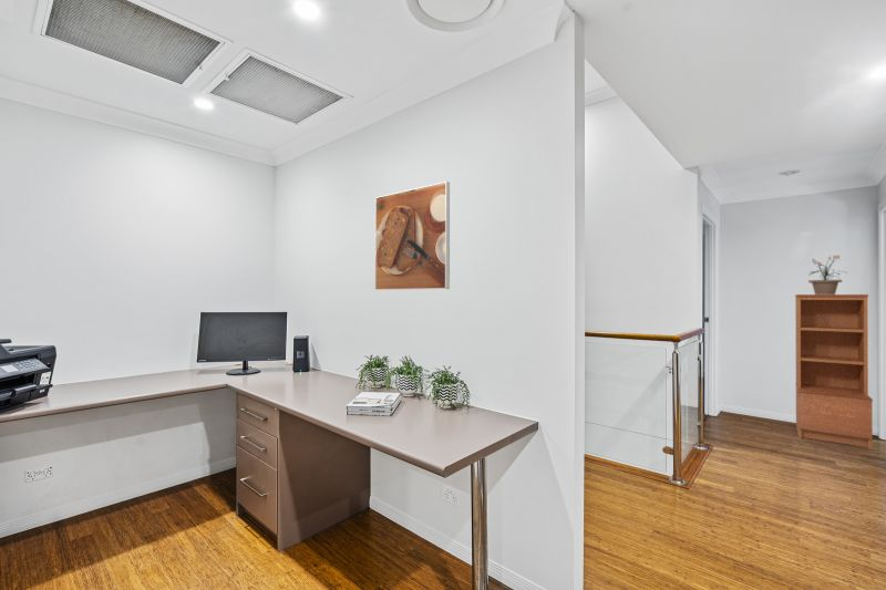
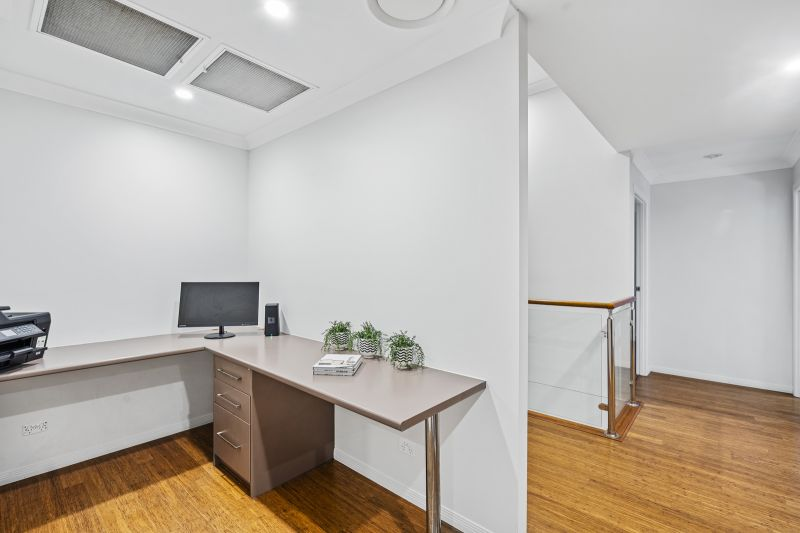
- potted plant [807,253,848,294]
- bookshelf [794,293,874,449]
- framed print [374,180,451,291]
